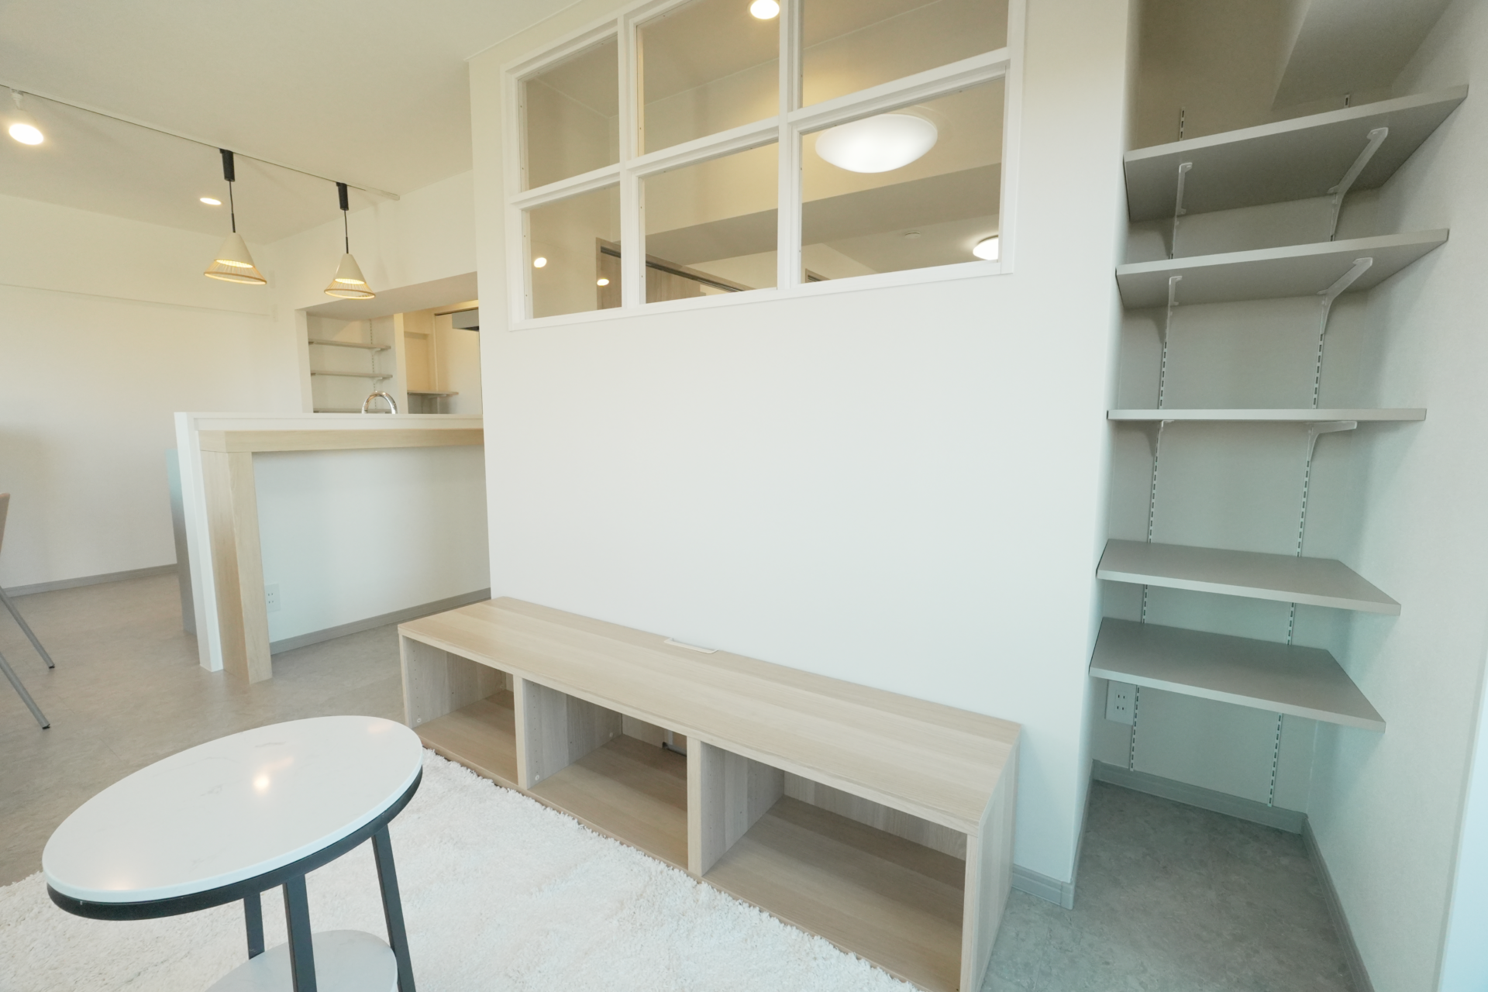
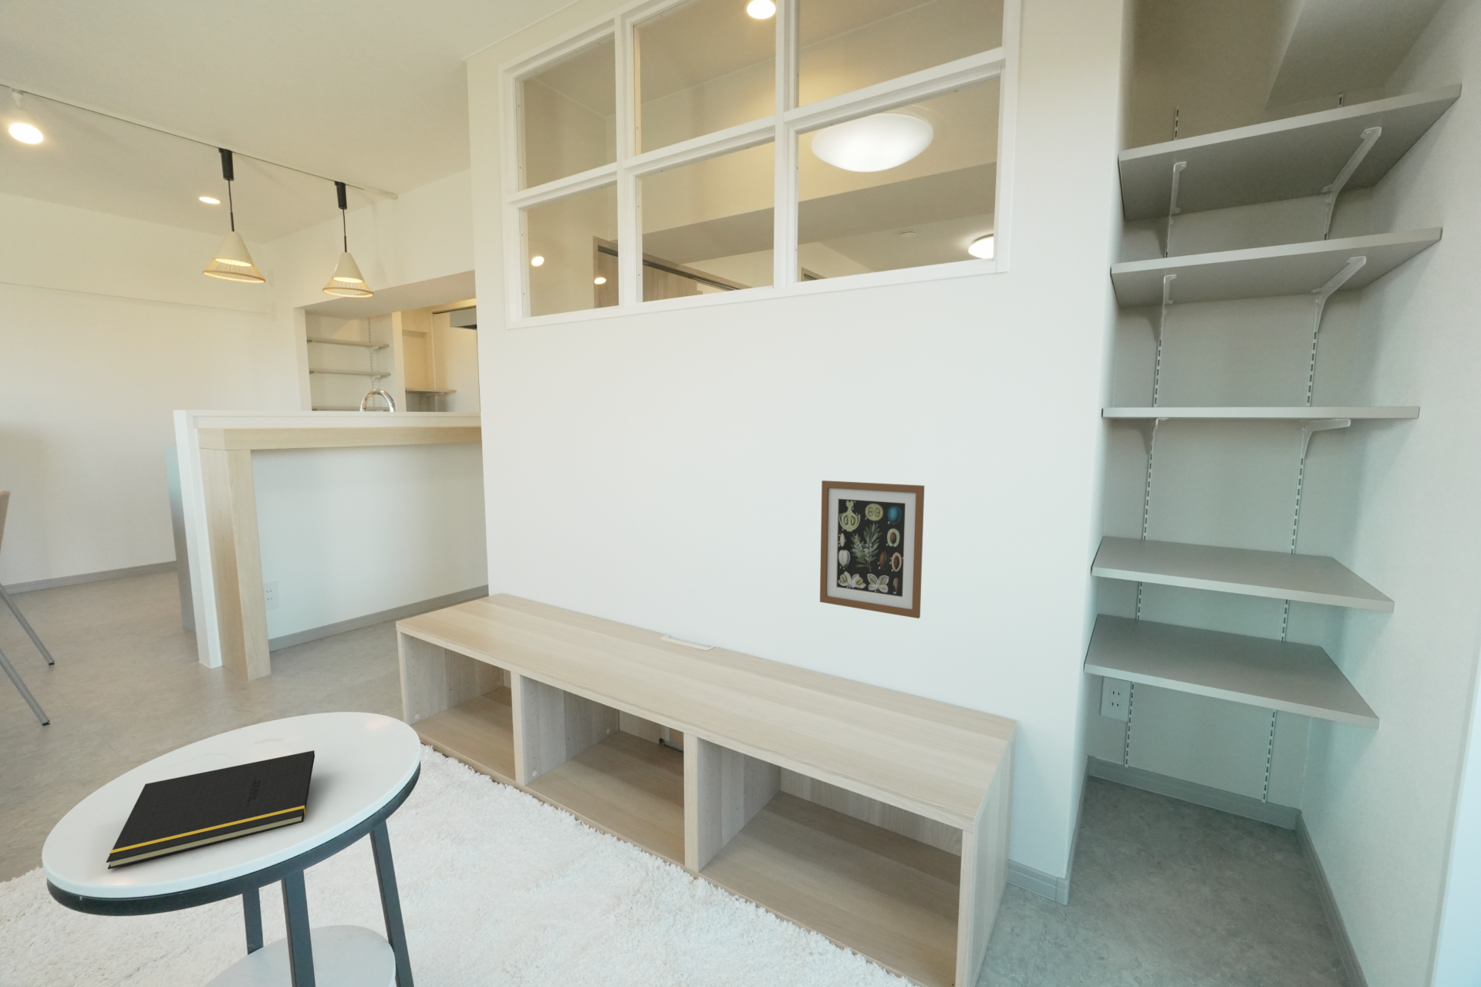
+ notepad [106,749,315,870]
+ wall art [819,479,925,619]
